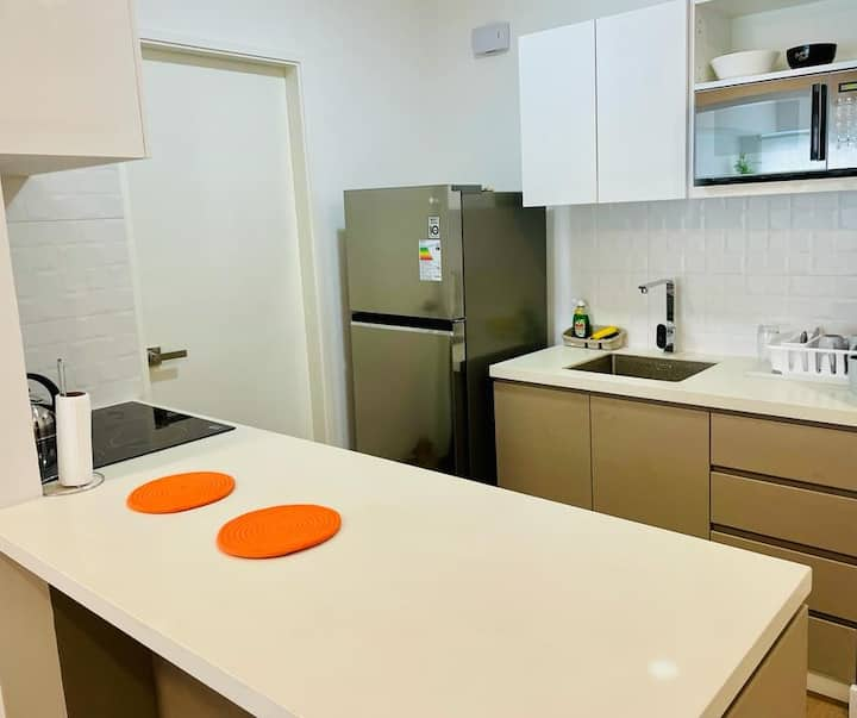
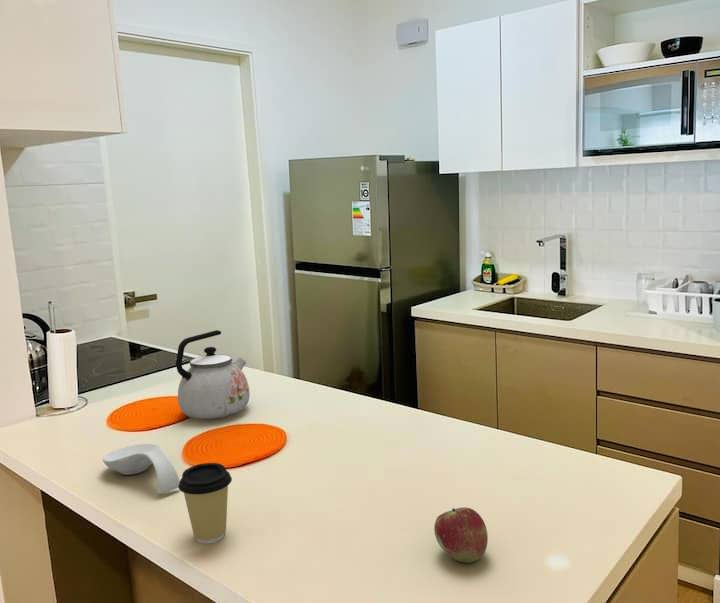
+ coffee cup [178,462,233,545]
+ spoon rest [102,443,180,495]
+ fruit [433,506,489,564]
+ kettle [175,329,251,420]
